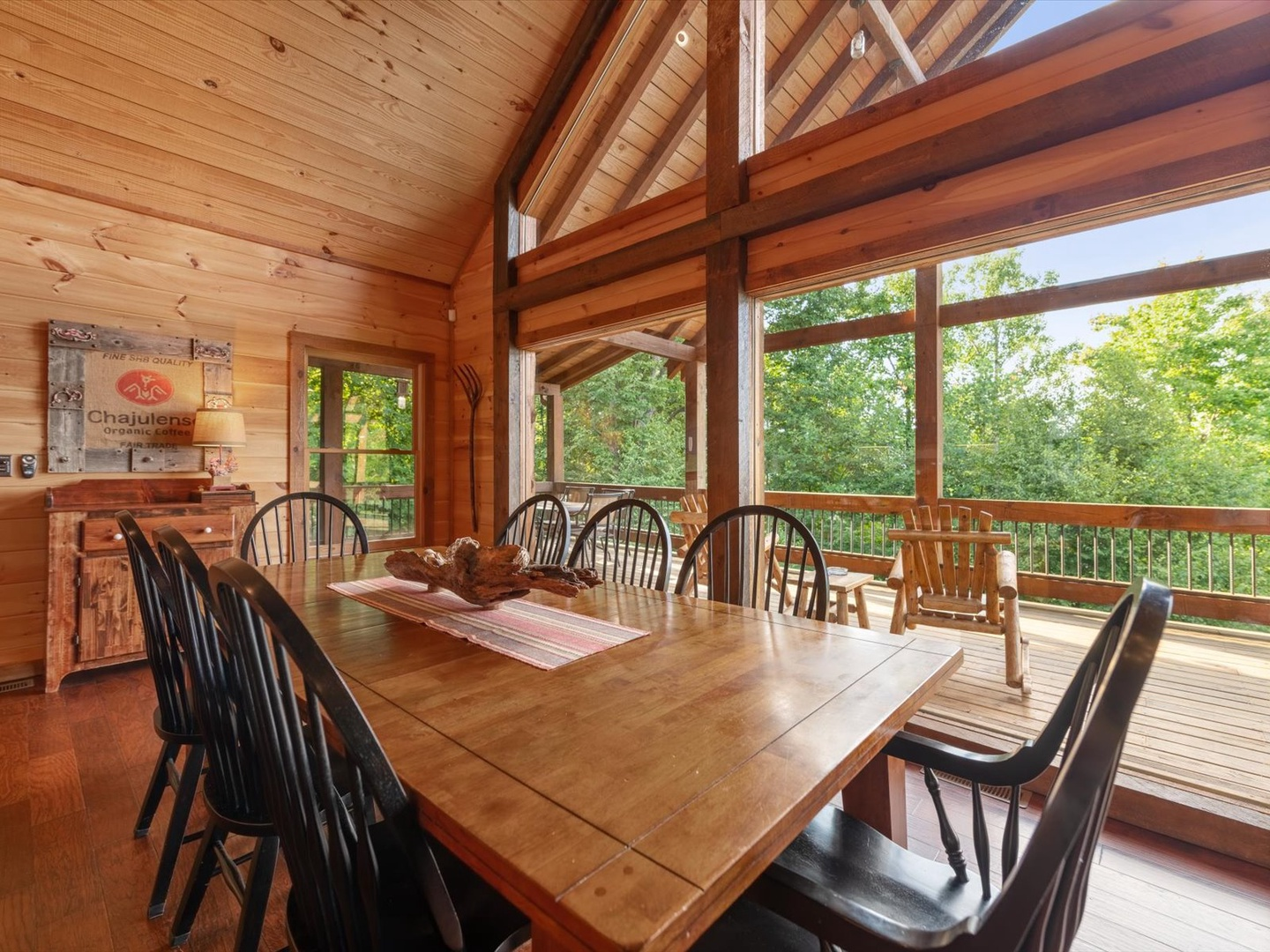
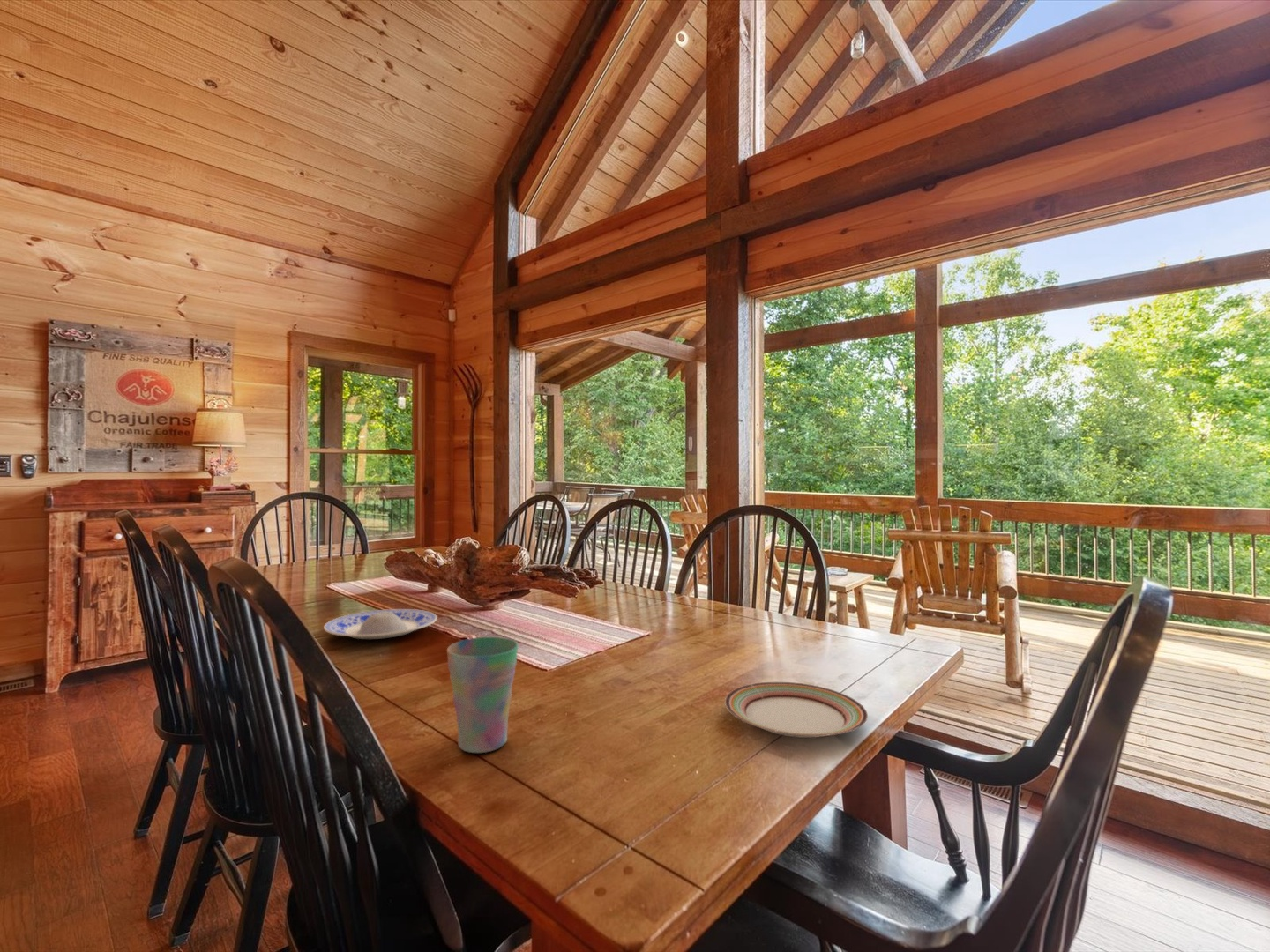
+ cup [446,636,519,754]
+ plate [323,608,438,640]
+ plate [724,681,869,739]
